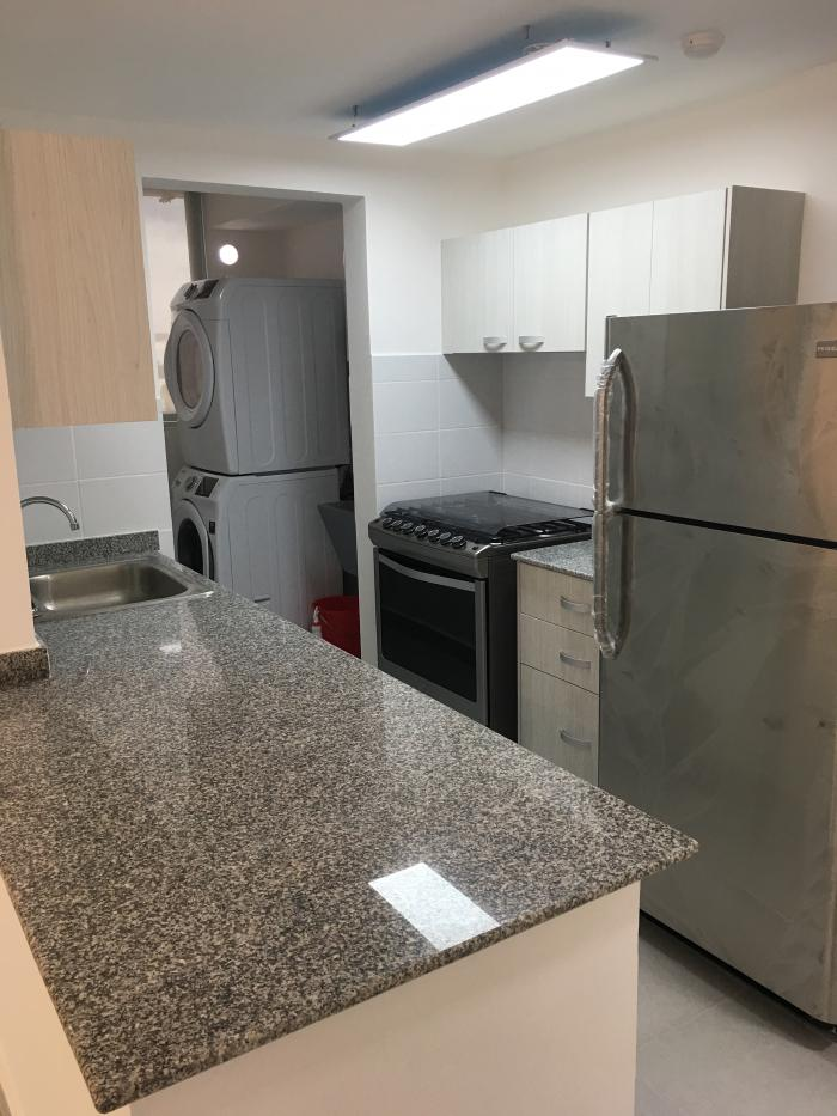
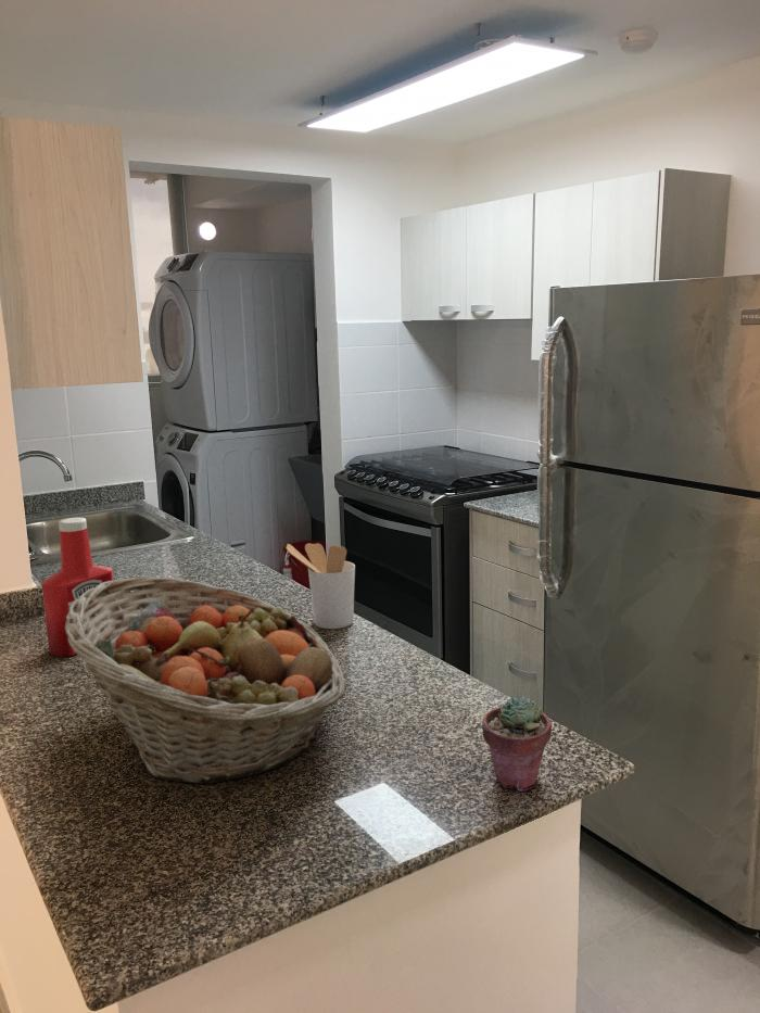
+ potted succulent [481,694,553,793]
+ utensil holder [284,542,356,630]
+ fruit basket [65,575,346,785]
+ soap bottle [40,517,114,658]
